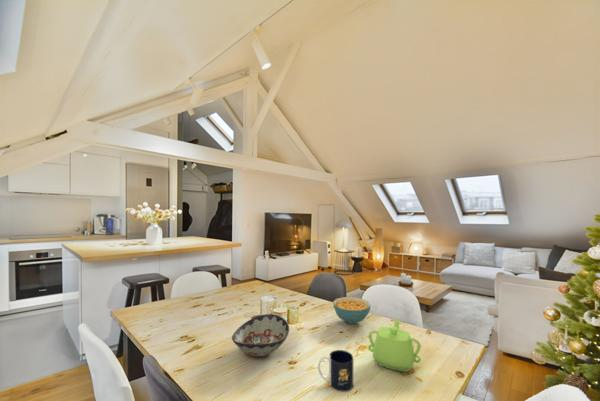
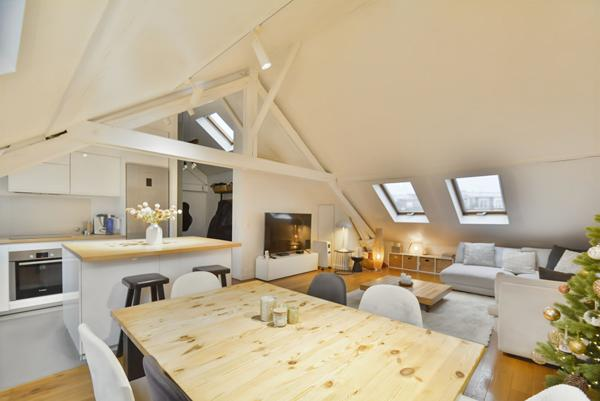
- cereal bowl [332,296,372,325]
- mug [317,349,354,393]
- decorative bowl [231,313,290,358]
- teapot [367,318,422,373]
